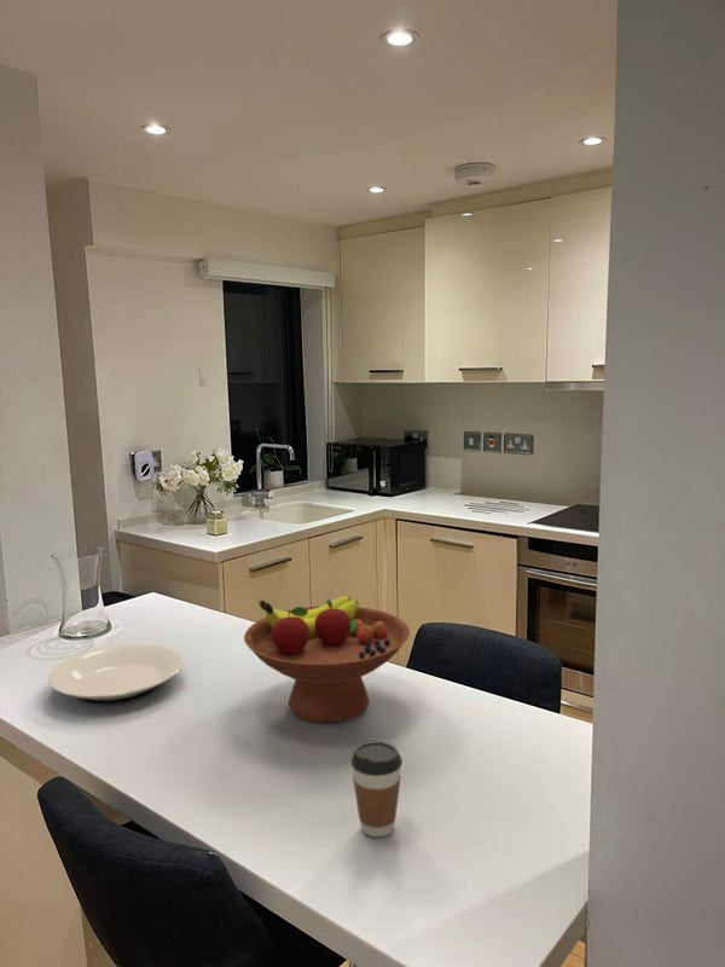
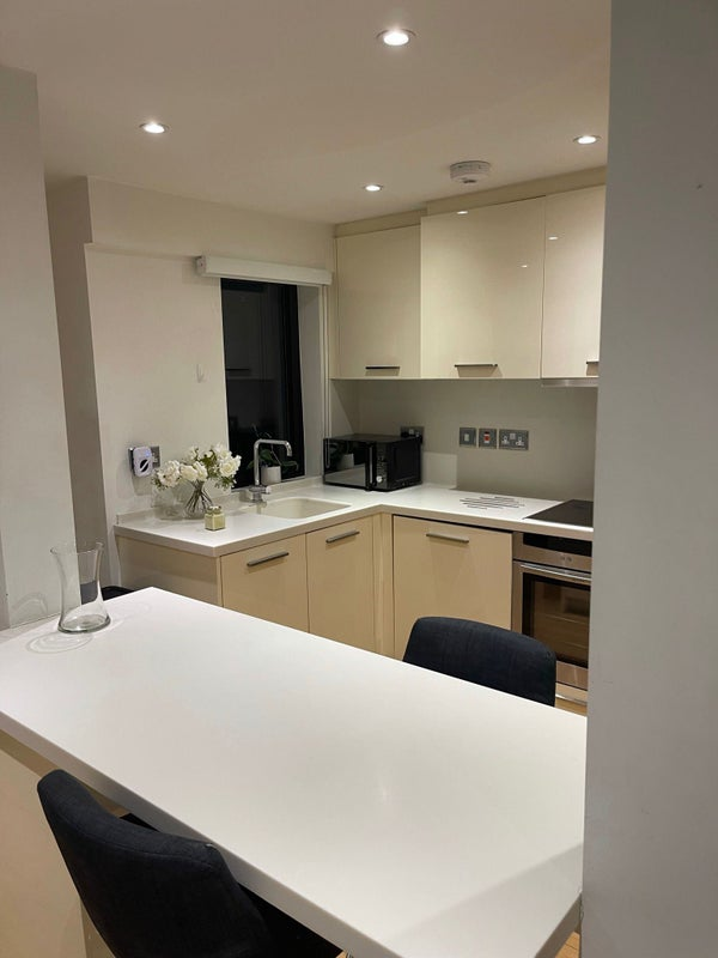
- fruit bowl [243,595,411,724]
- coffee cup [349,741,404,838]
- plate [47,643,185,706]
